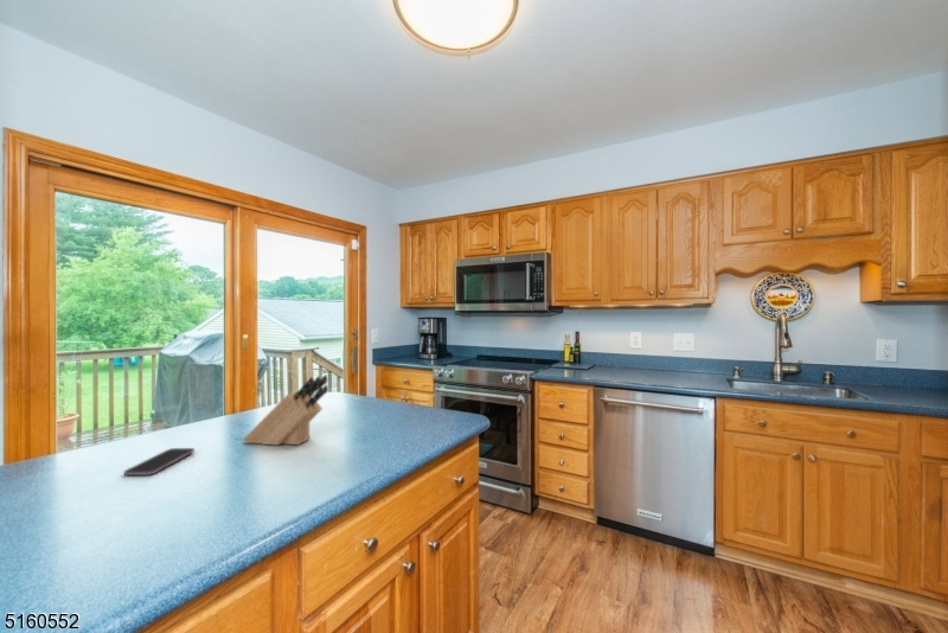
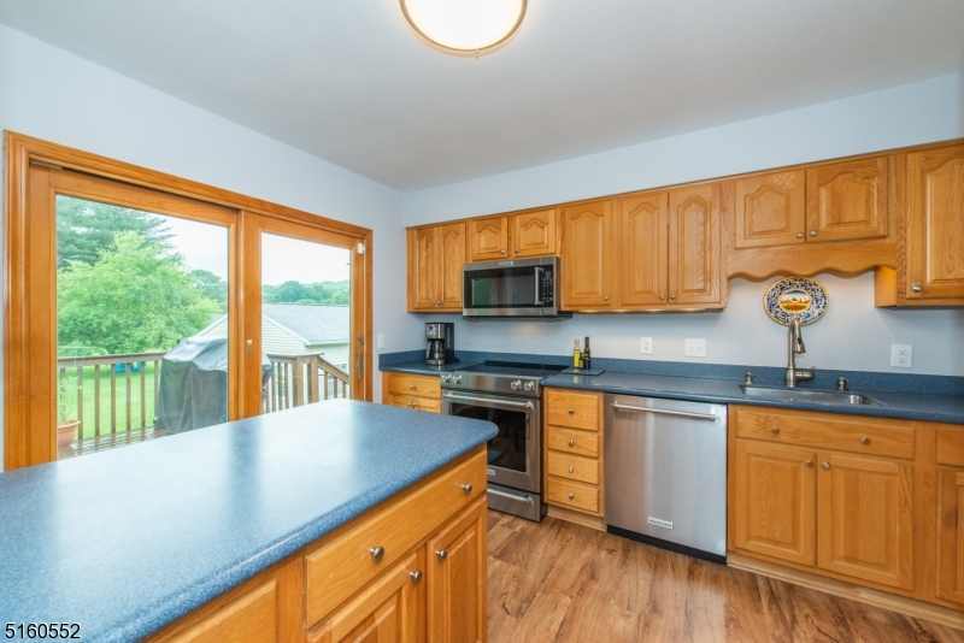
- smartphone [123,447,196,477]
- knife block [242,375,329,447]
